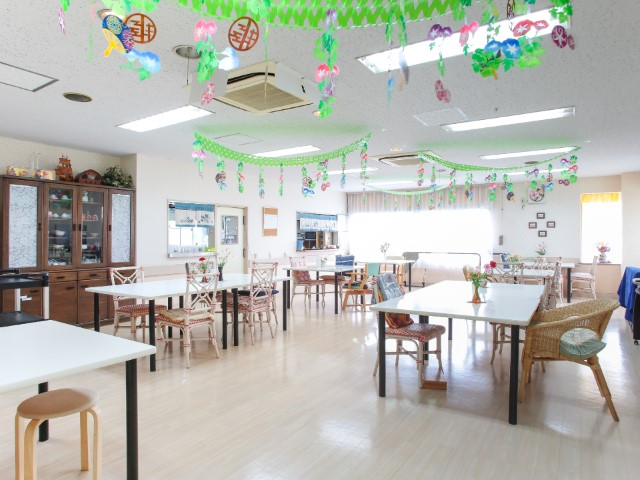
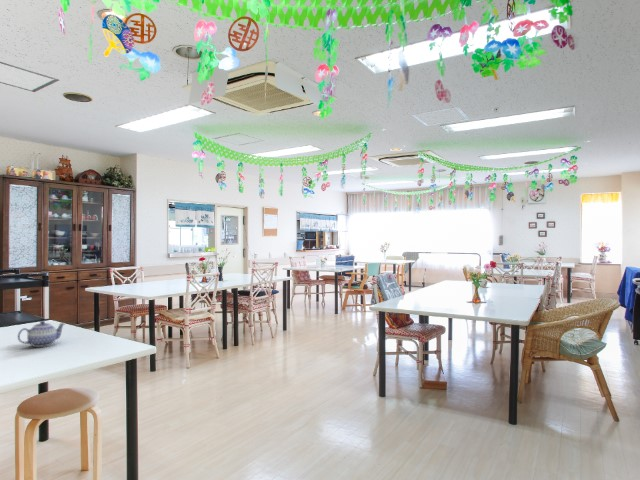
+ teapot [17,320,66,348]
